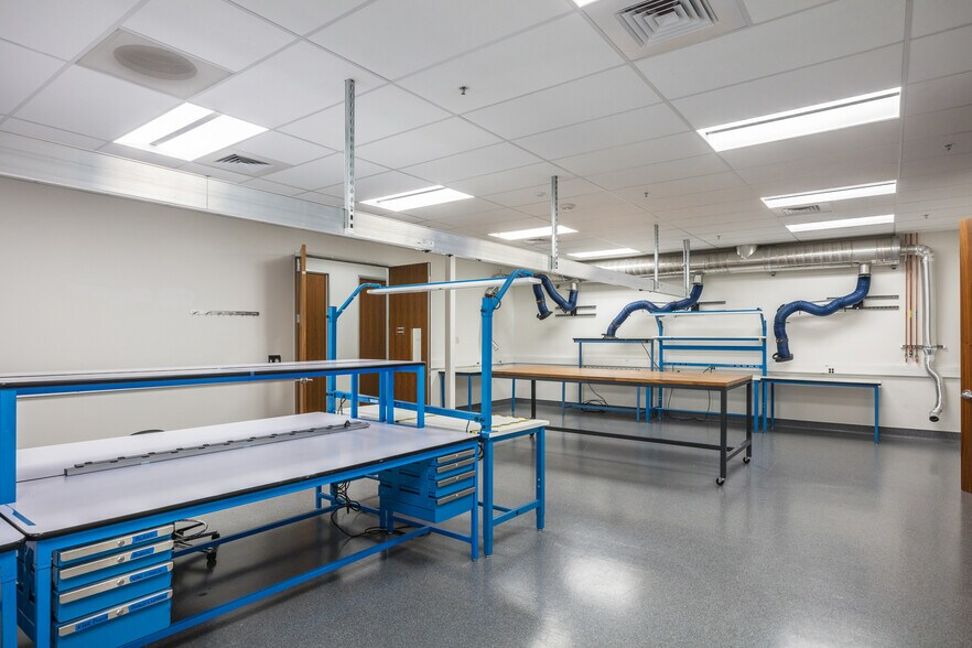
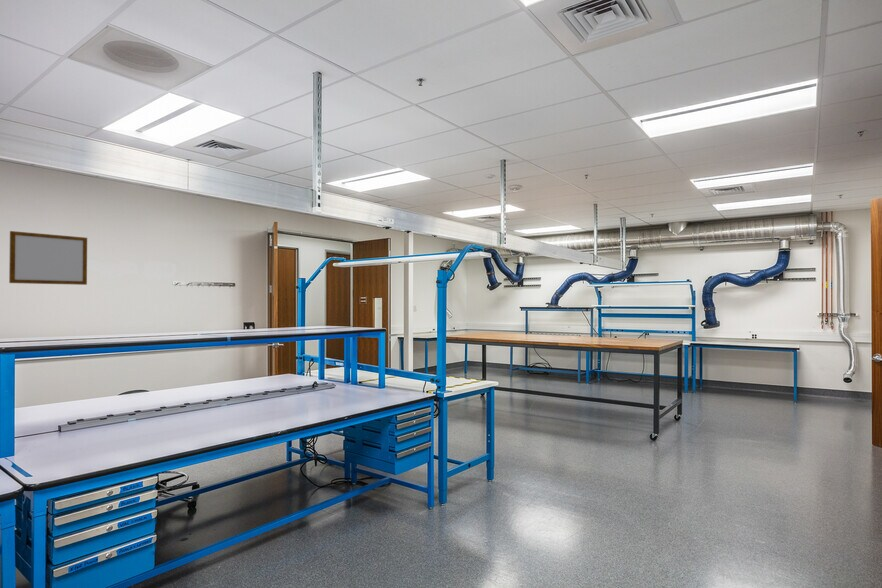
+ writing board [8,230,88,286]
